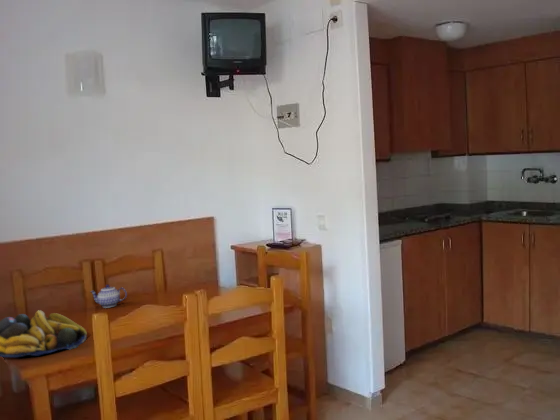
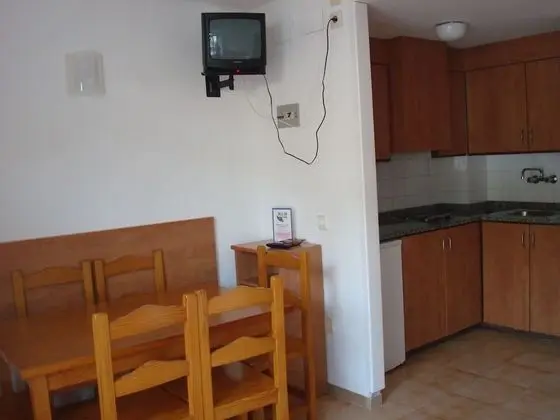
- teapot [89,284,128,309]
- fruit bowl [0,309,88,358]
